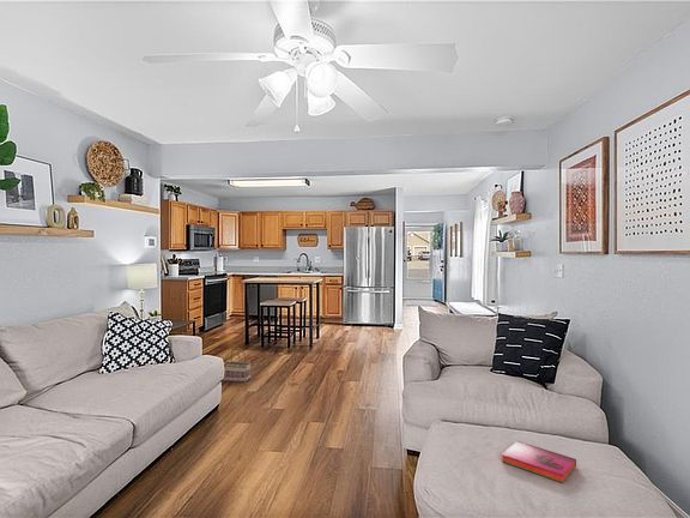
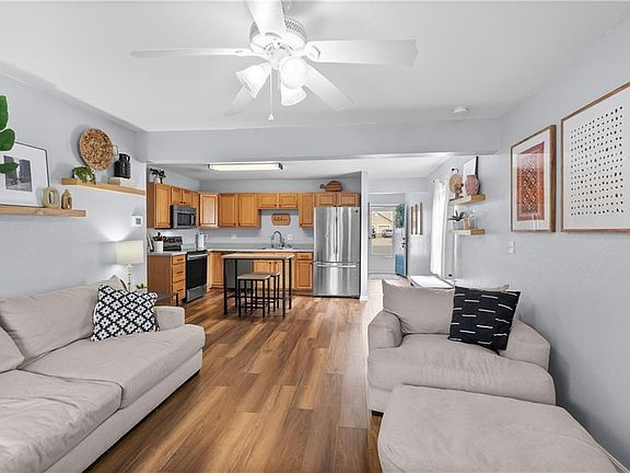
- basket [222,347,252,383]
- hardback book [501,440,577,484]
